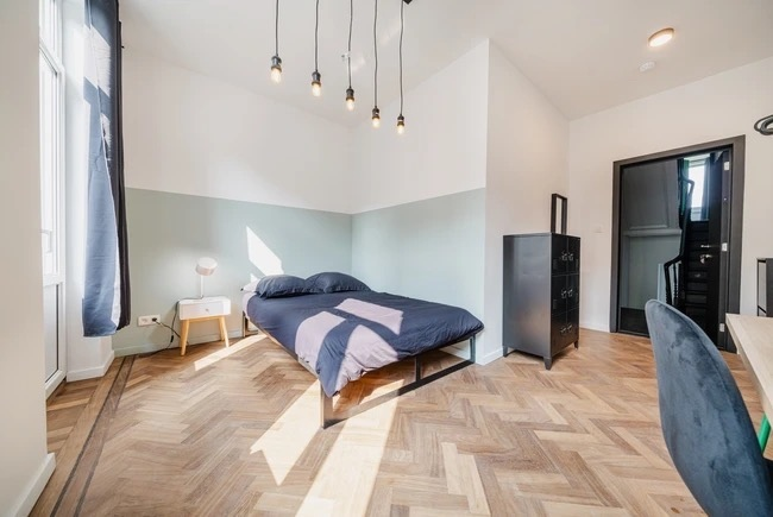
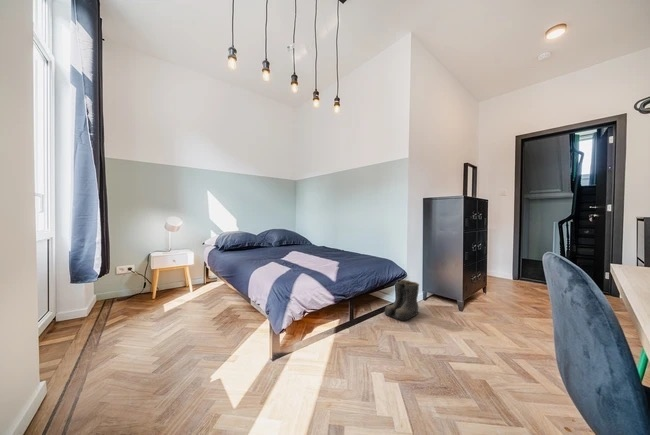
+ boots [383,279,420,321]
